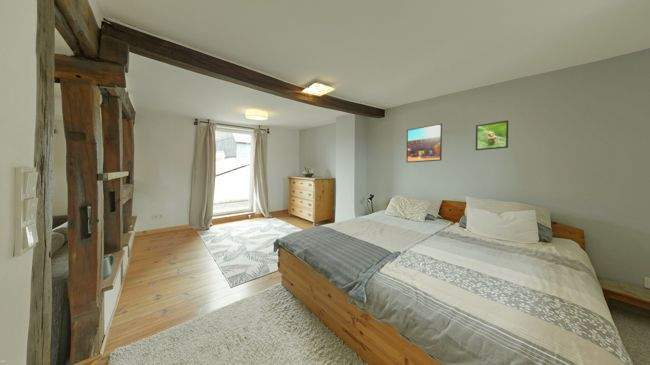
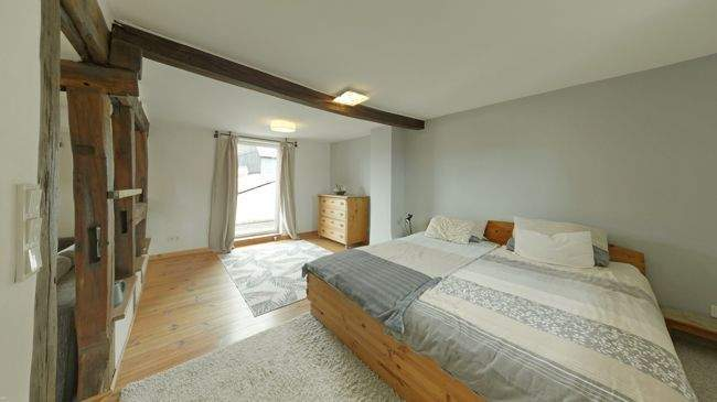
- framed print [406,123,443,164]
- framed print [475,119,509,151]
